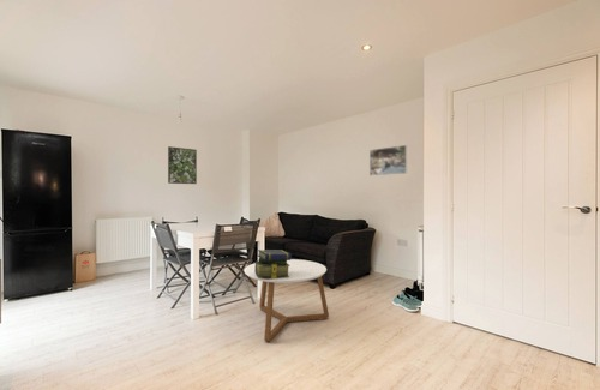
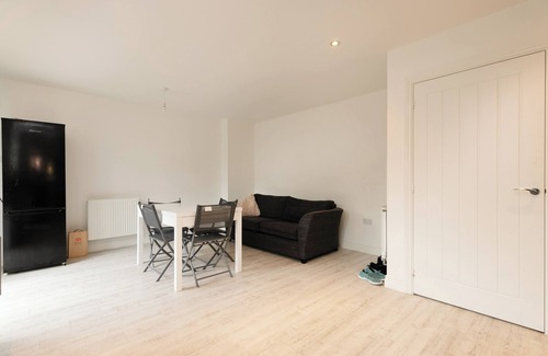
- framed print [167,145,198,185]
- stack of books [254,248,293,278]
- coffee table [244,258,330,343]
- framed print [368,144,408,176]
